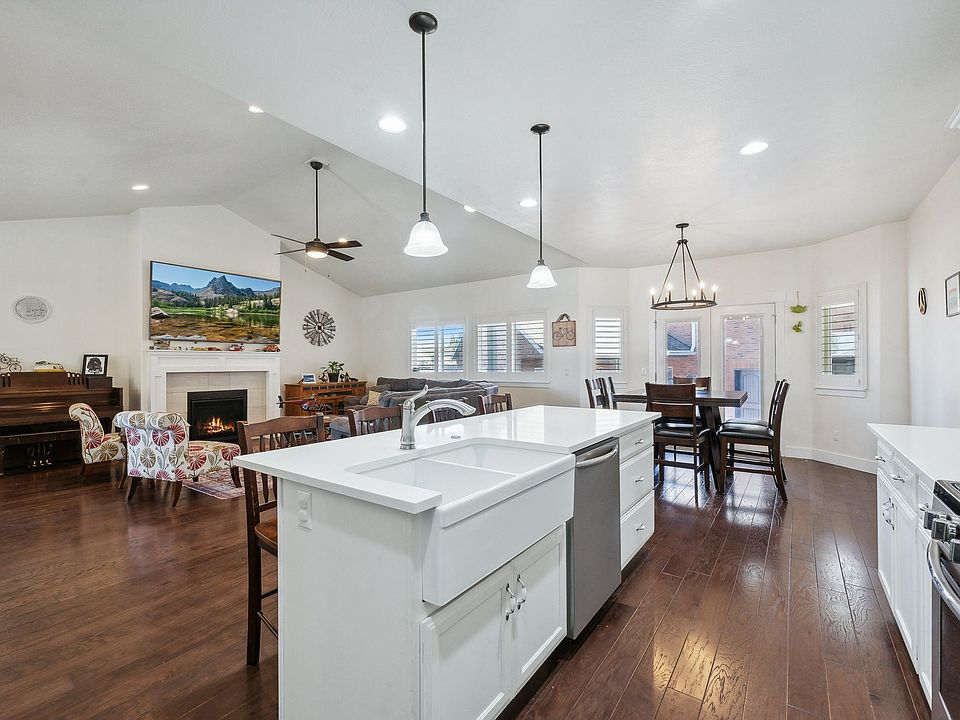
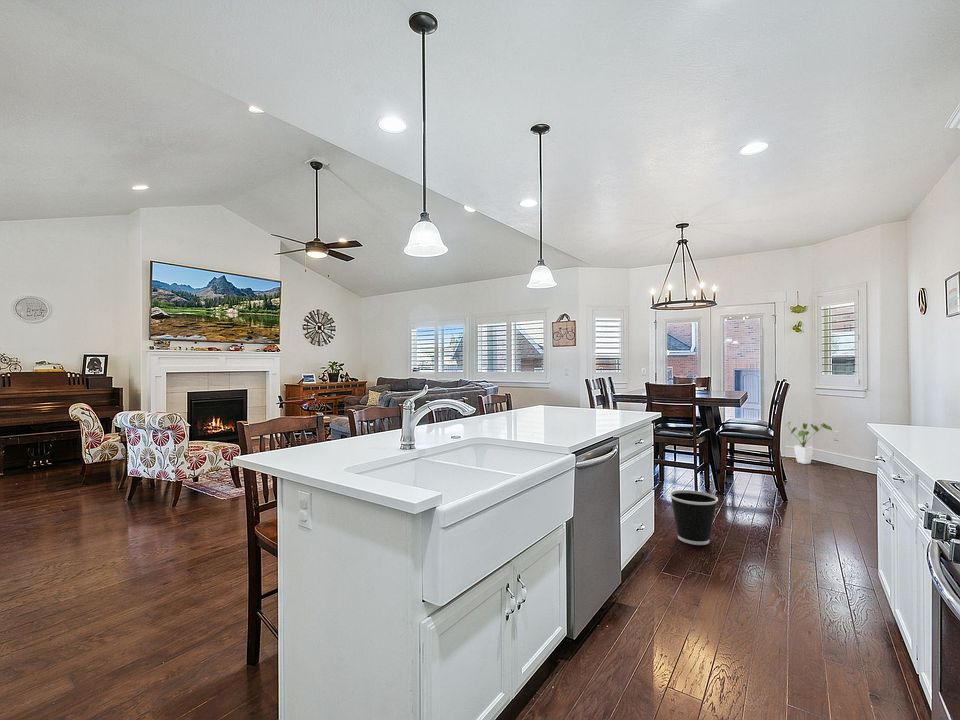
+ wastebasket [669,489,719,546]
+ house plant [783,421,833,465]
